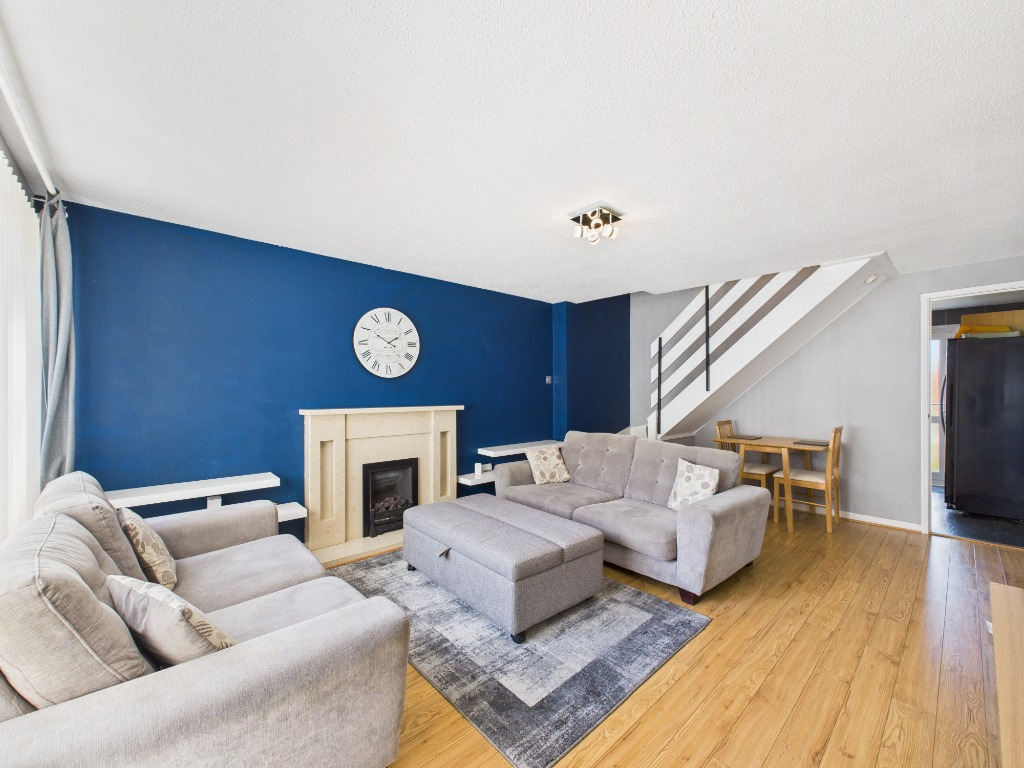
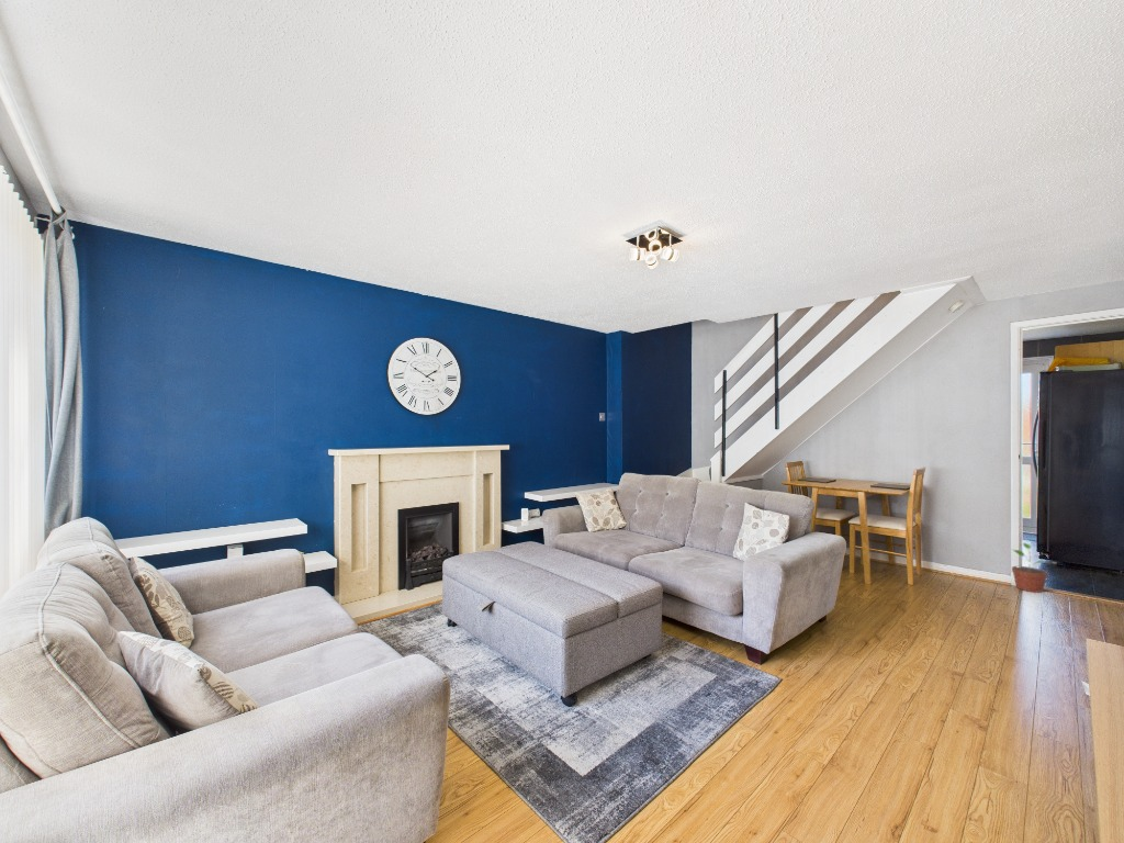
+ potted plant [1011,541,1048,594]
